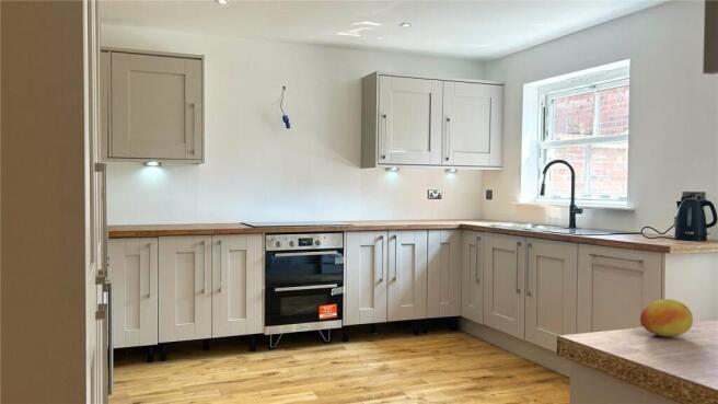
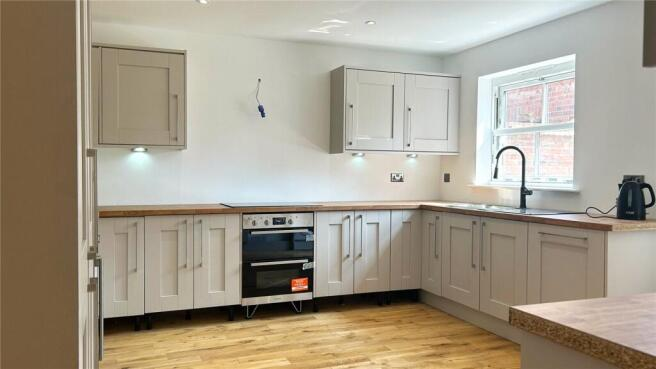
- fruit [639,298,694,337]
